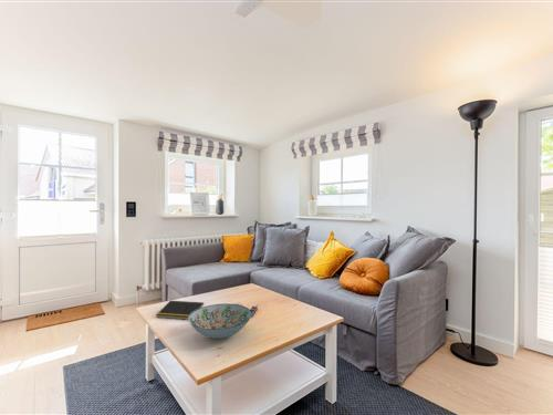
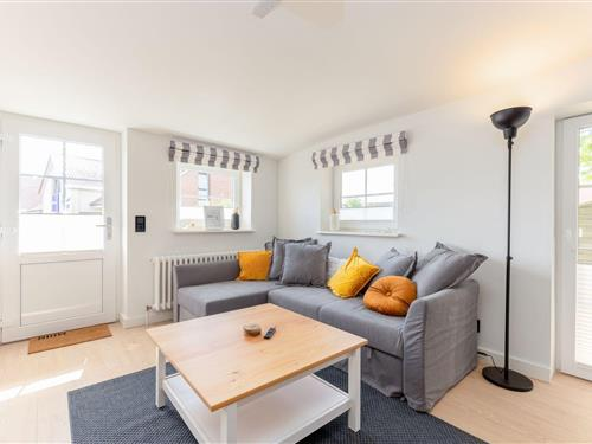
- decorative bowl [187,303,253,340]
- notepad [155,300,205,321]
